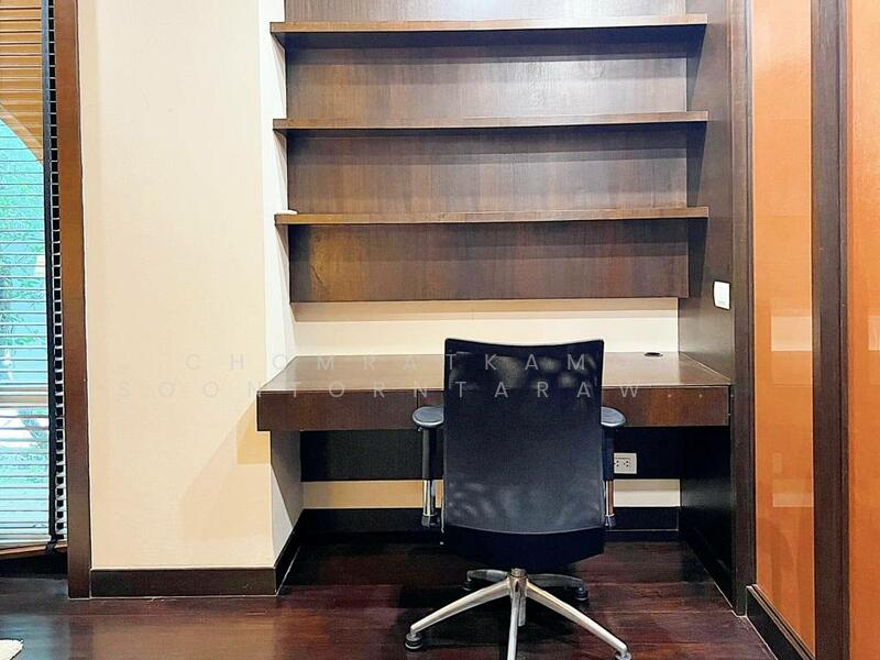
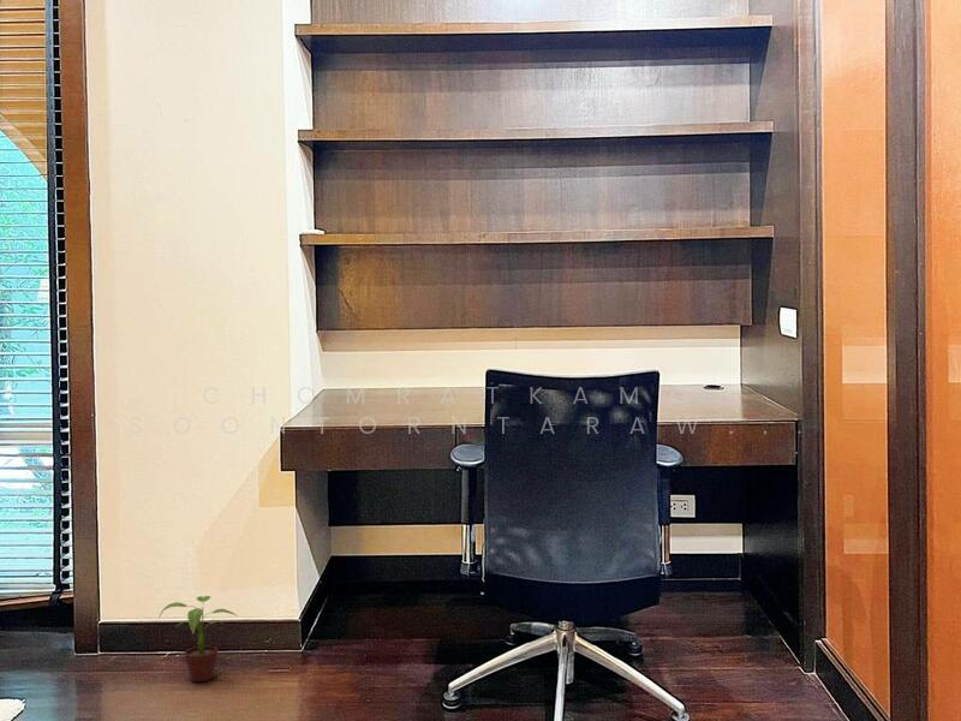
+ potted plant [157,595,239,683]
